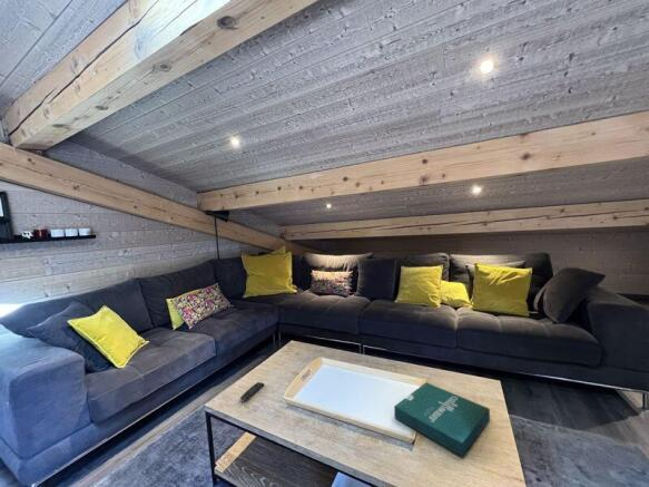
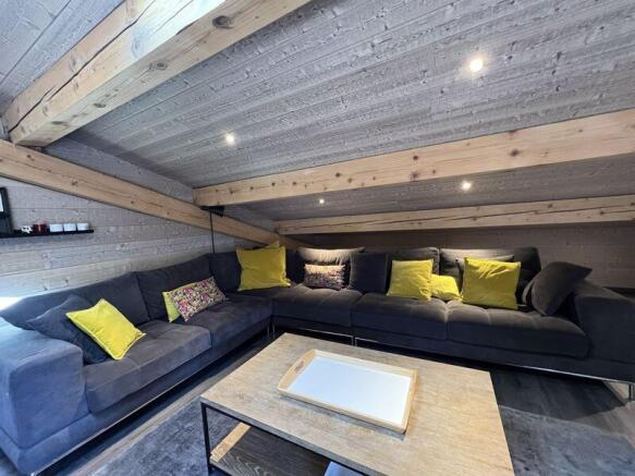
- remote control [239,381,265,402]
- pizza box [393,381,491,457]
